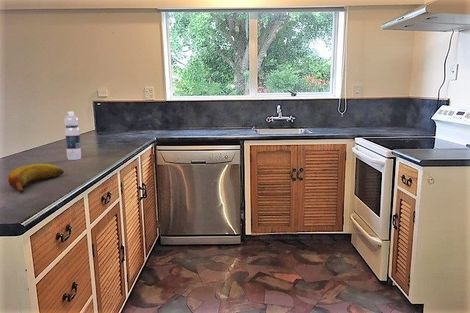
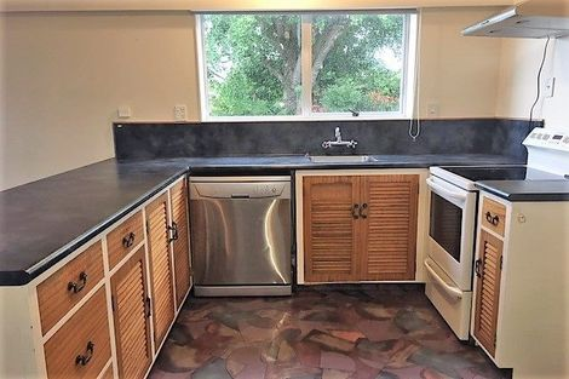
- water bottle [63,111,82,161]
- fruit [7,163,65,194]
